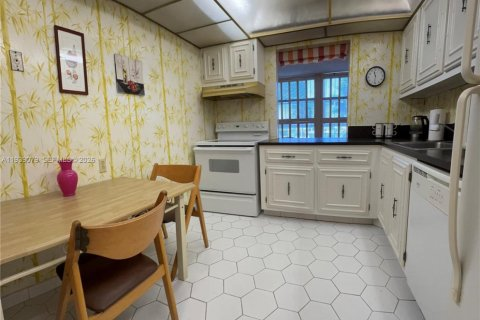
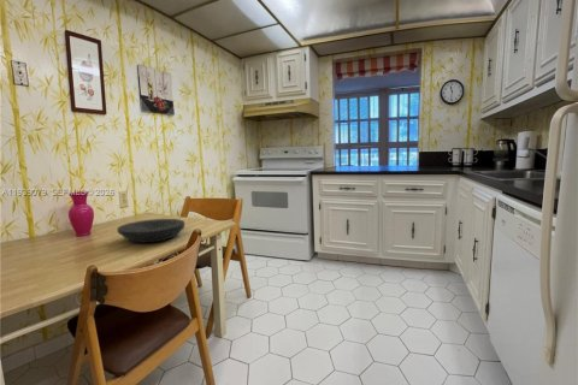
+ plate [116,218,185,244]
